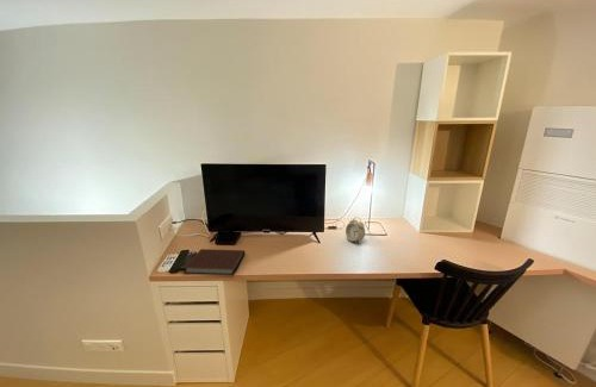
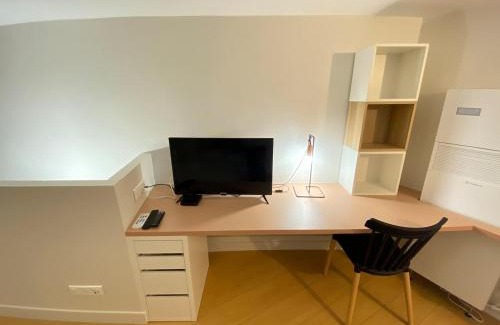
- alarm clock [344,216,366,243]
- notebook [182,248,246,276]
